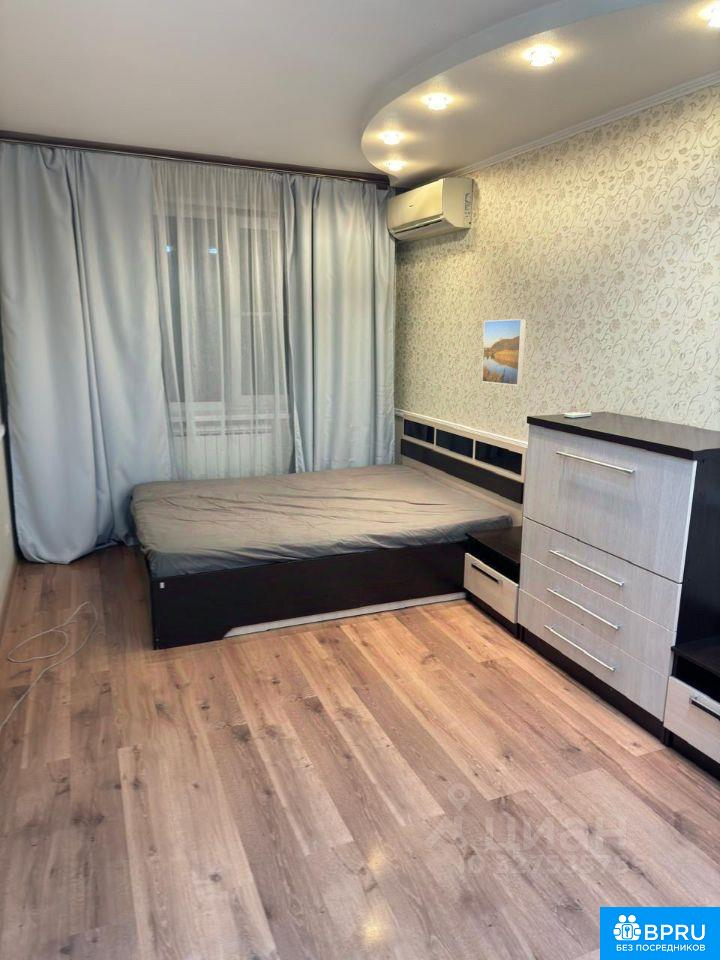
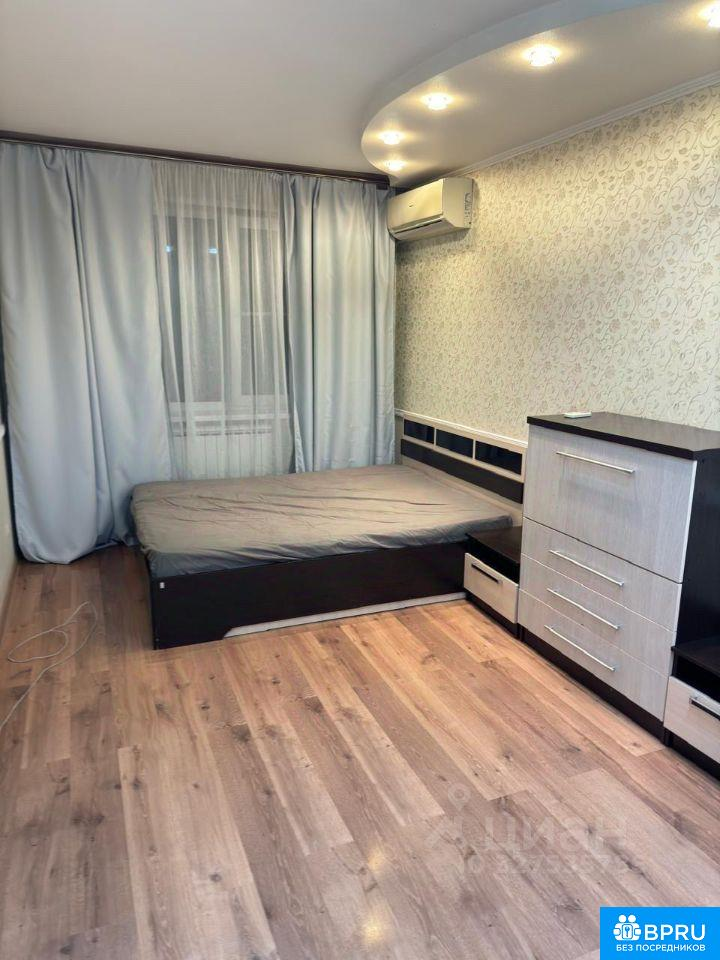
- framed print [481,318,527,387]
